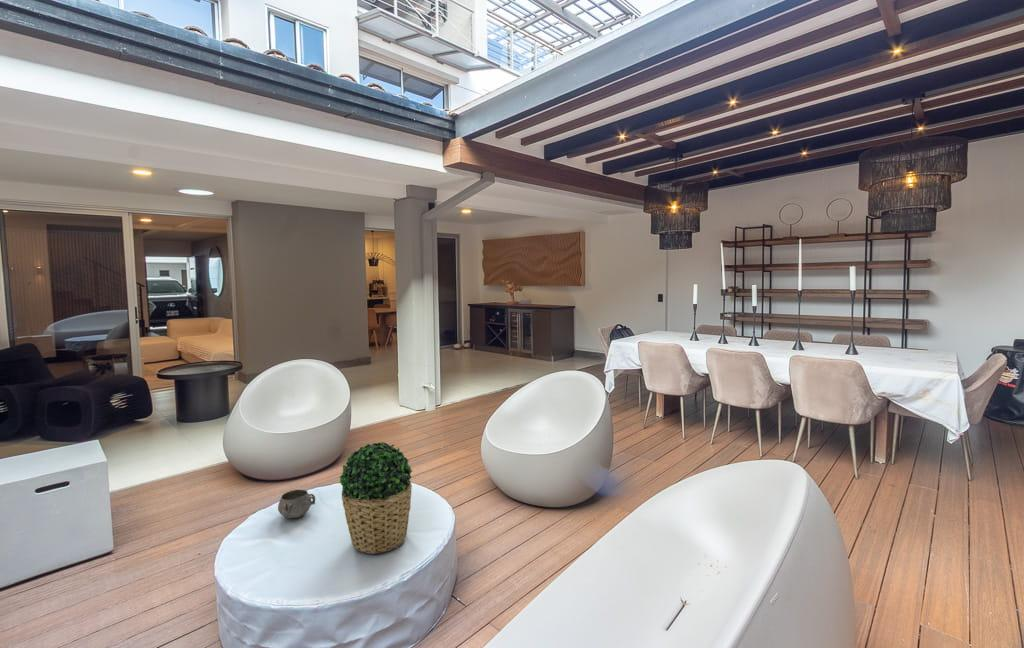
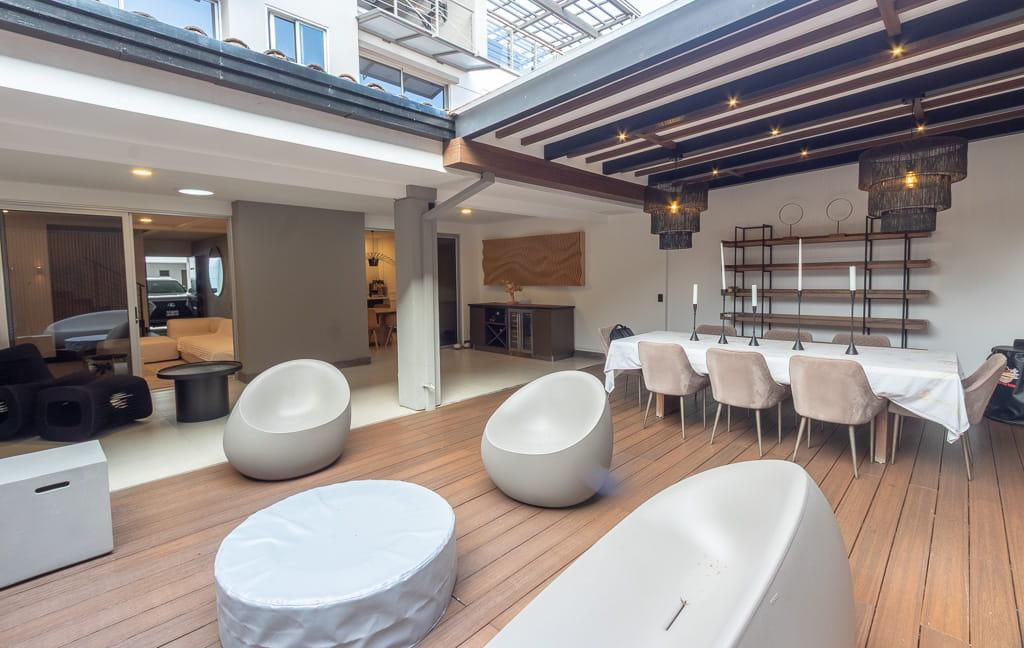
- potted plant [339,441,413,555]
- decorative bowl [277,489,316,519]
